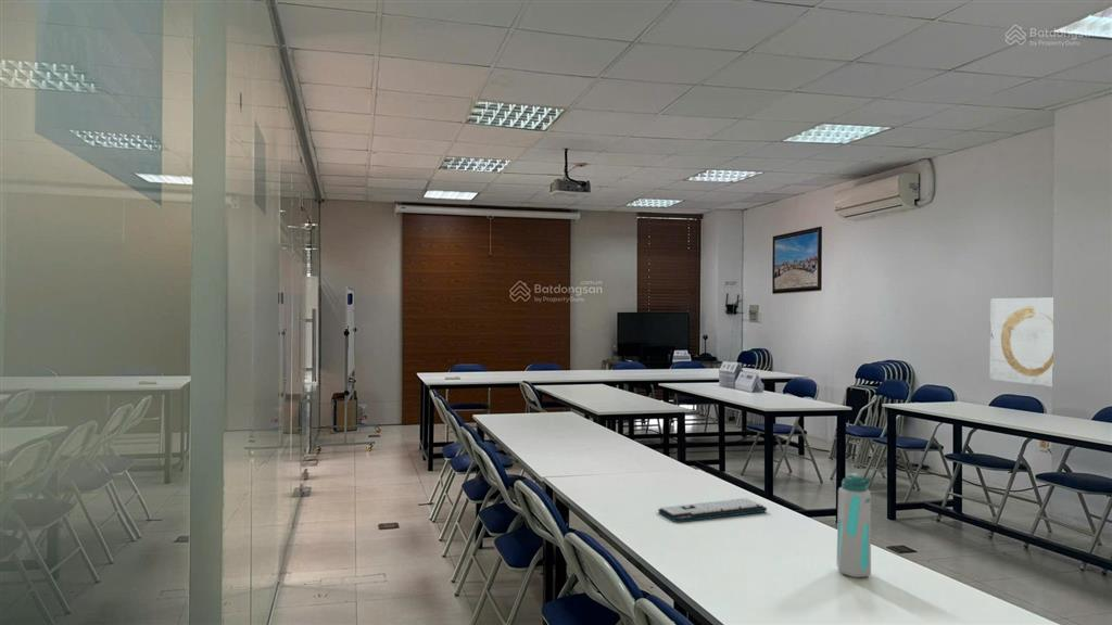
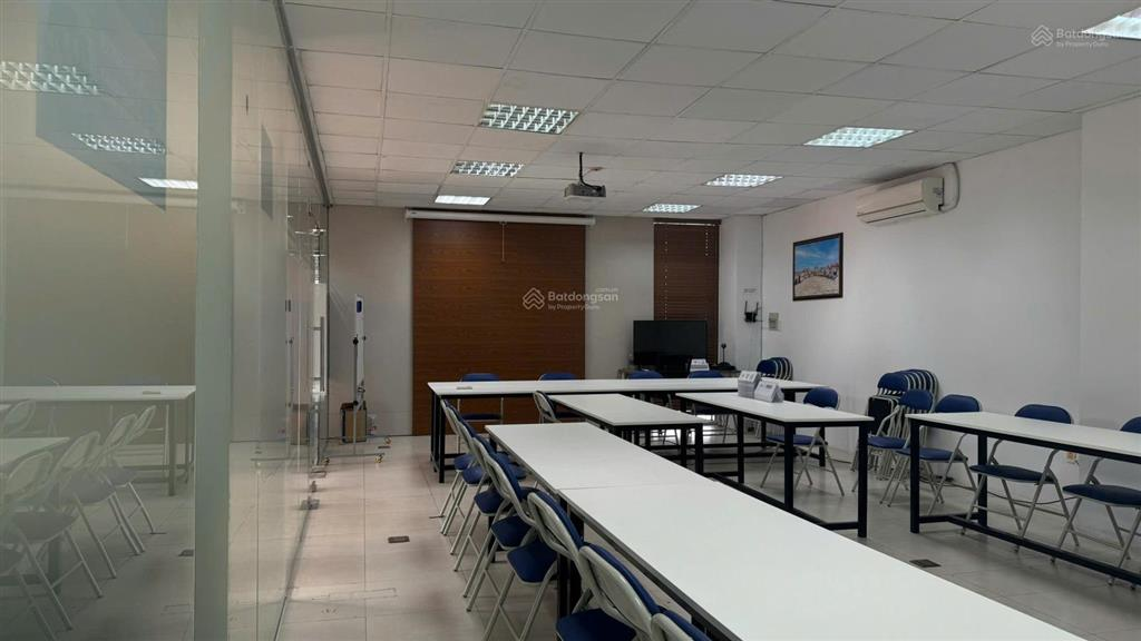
- water bottle [835,472,873,578]
- wall art [988,296,1054,388]
- keyboard [657,497,768,523]
